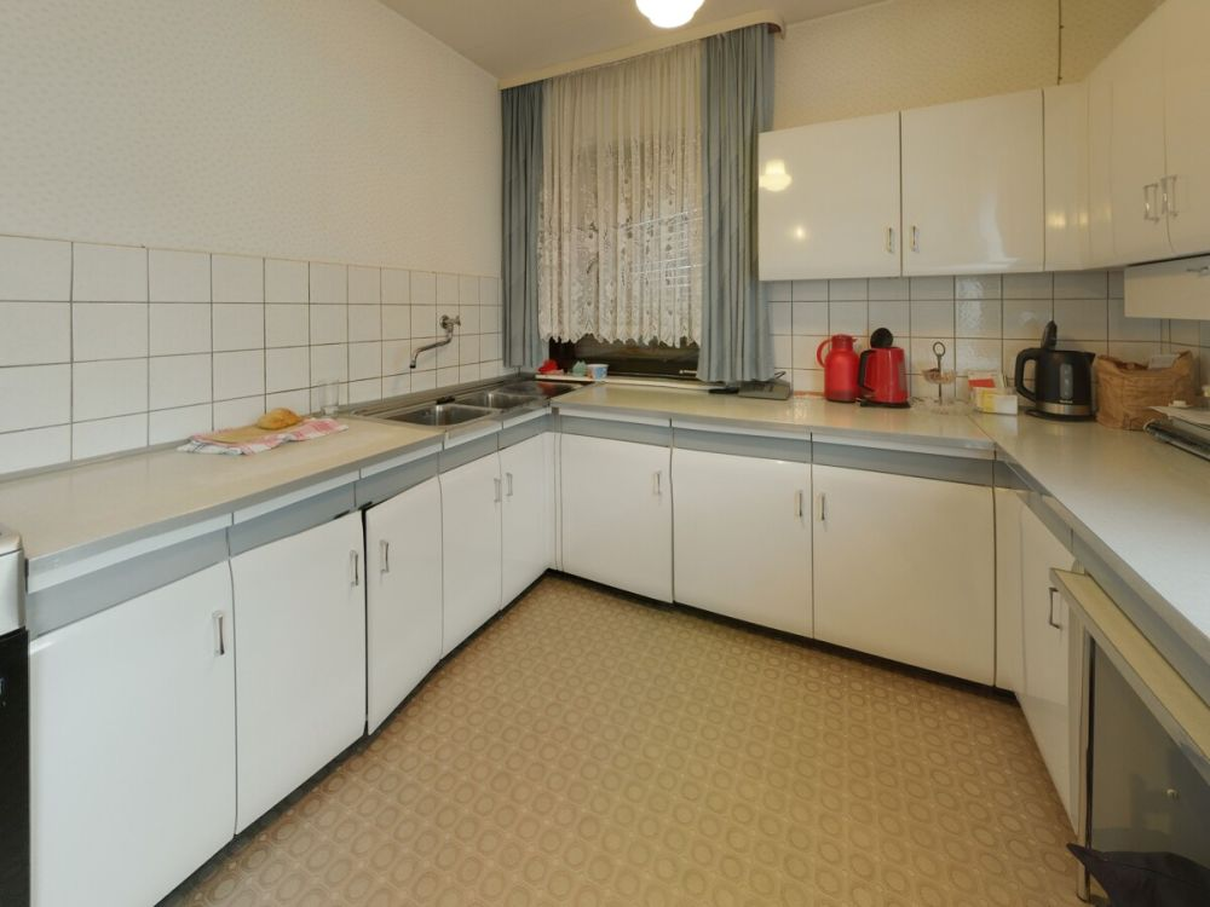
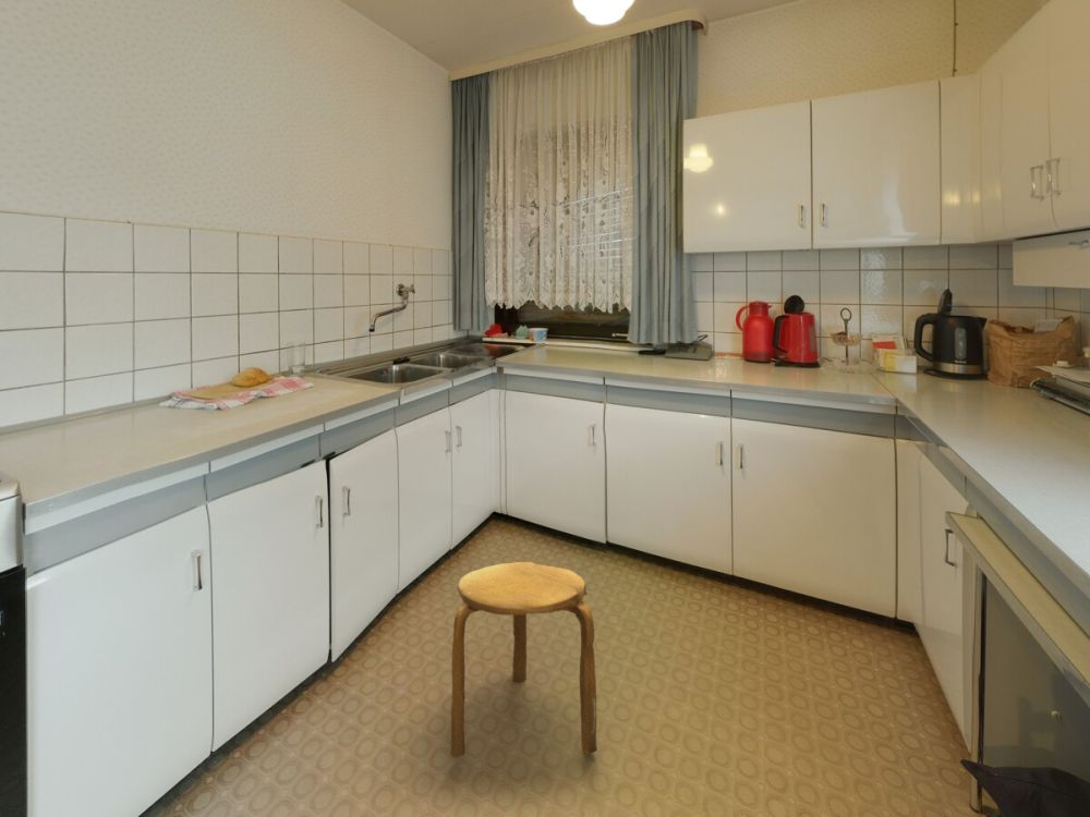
+ stool [449,561,598,759]
